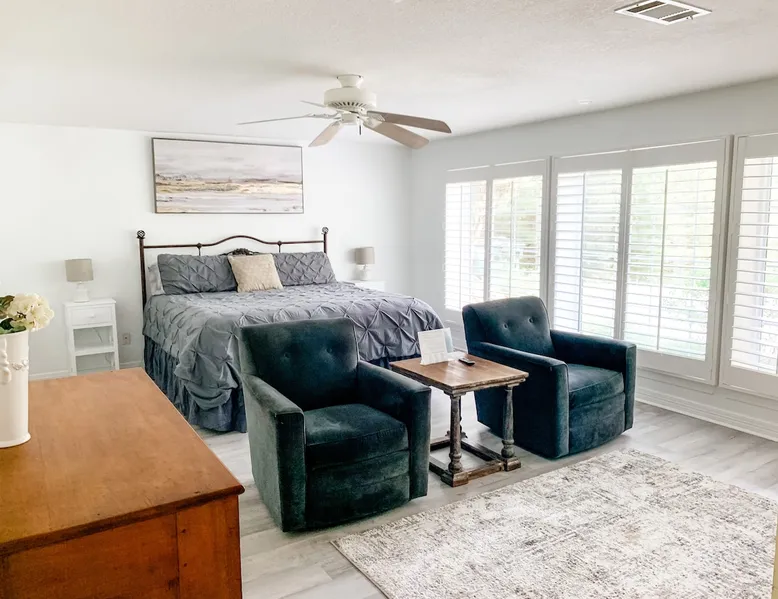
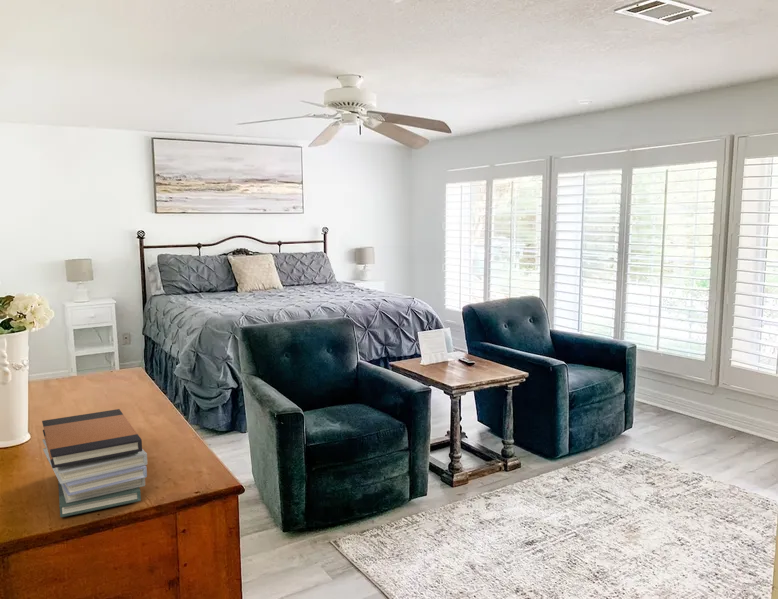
+ book stack [41,408,148,518]
